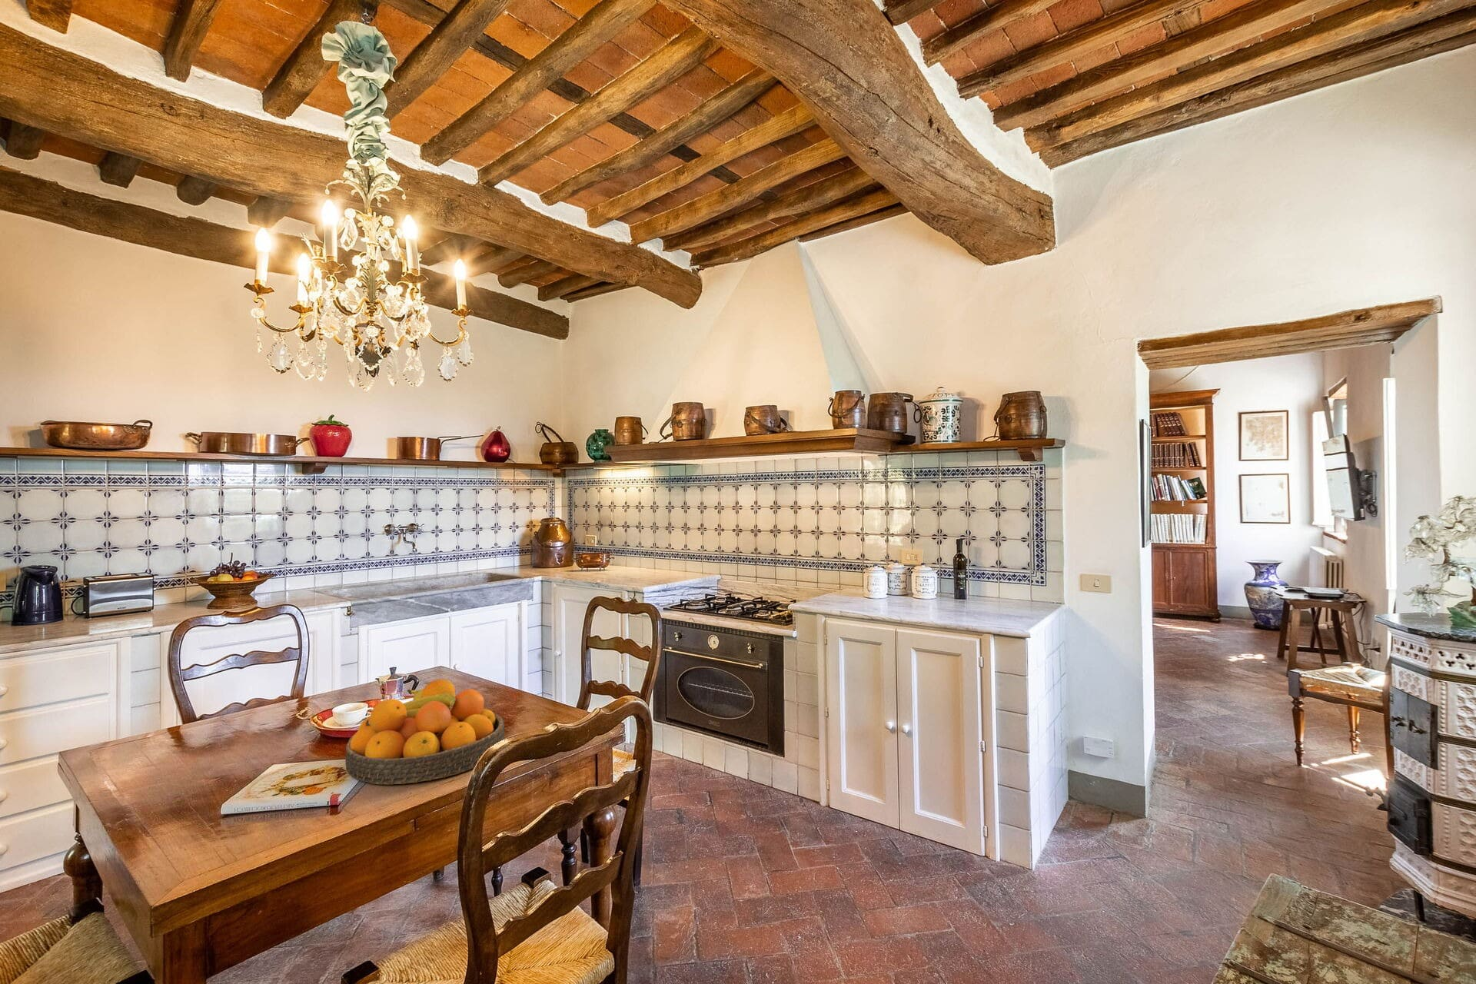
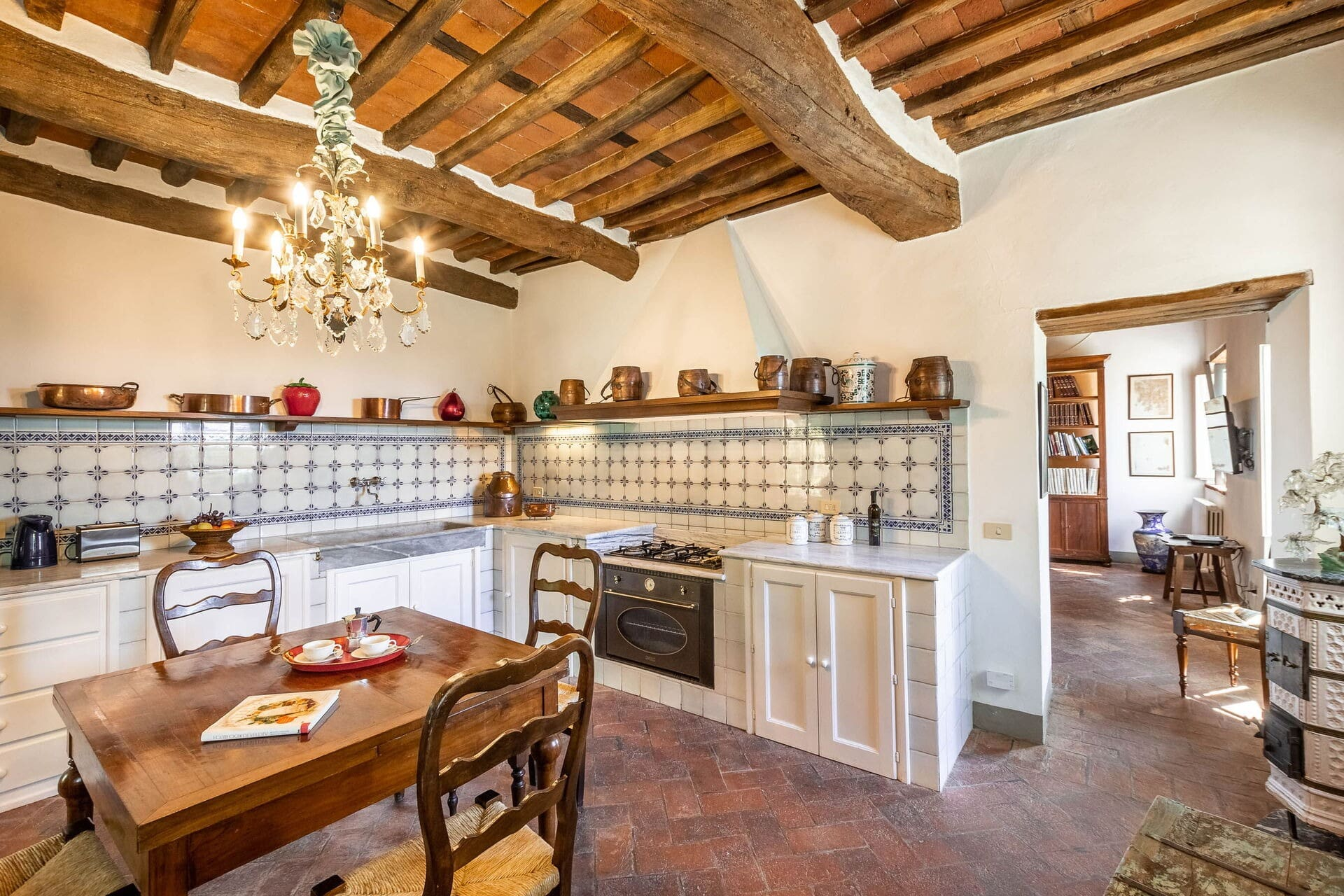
- fruit bowl [345,679,505,785]
